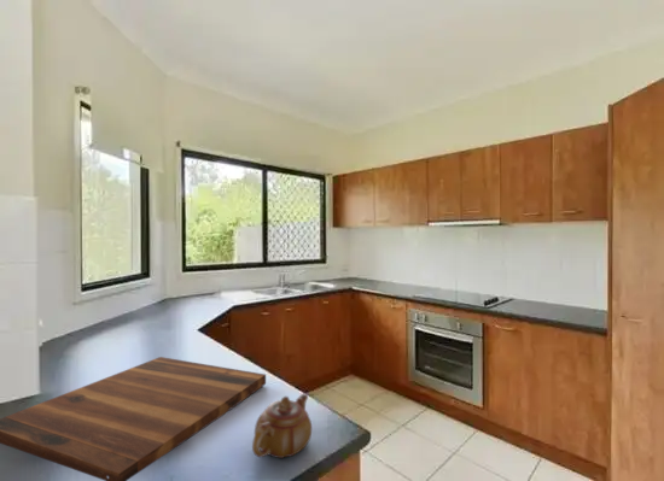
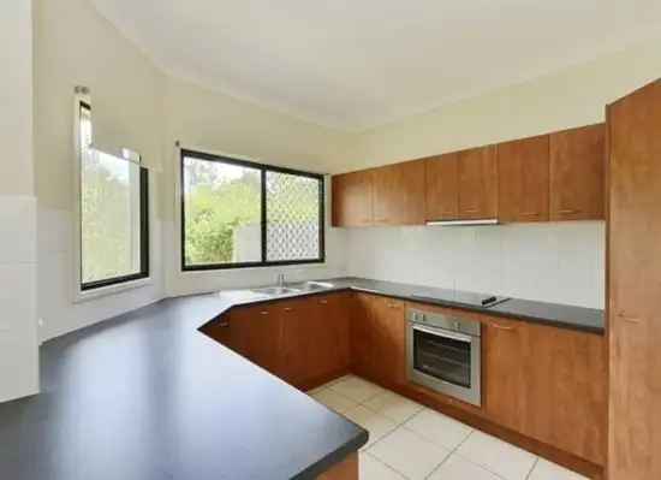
- teapot [251,393,313,459]
- cutting board [0,356,267,481]
